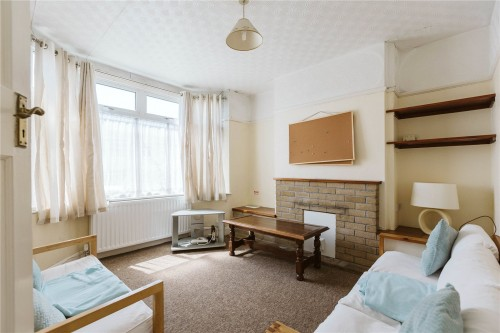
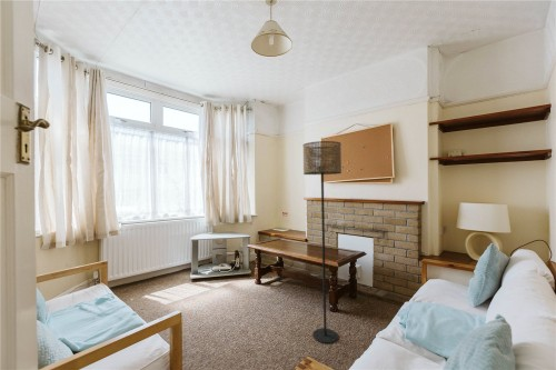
+ floor lamp [302,140,342,344]
